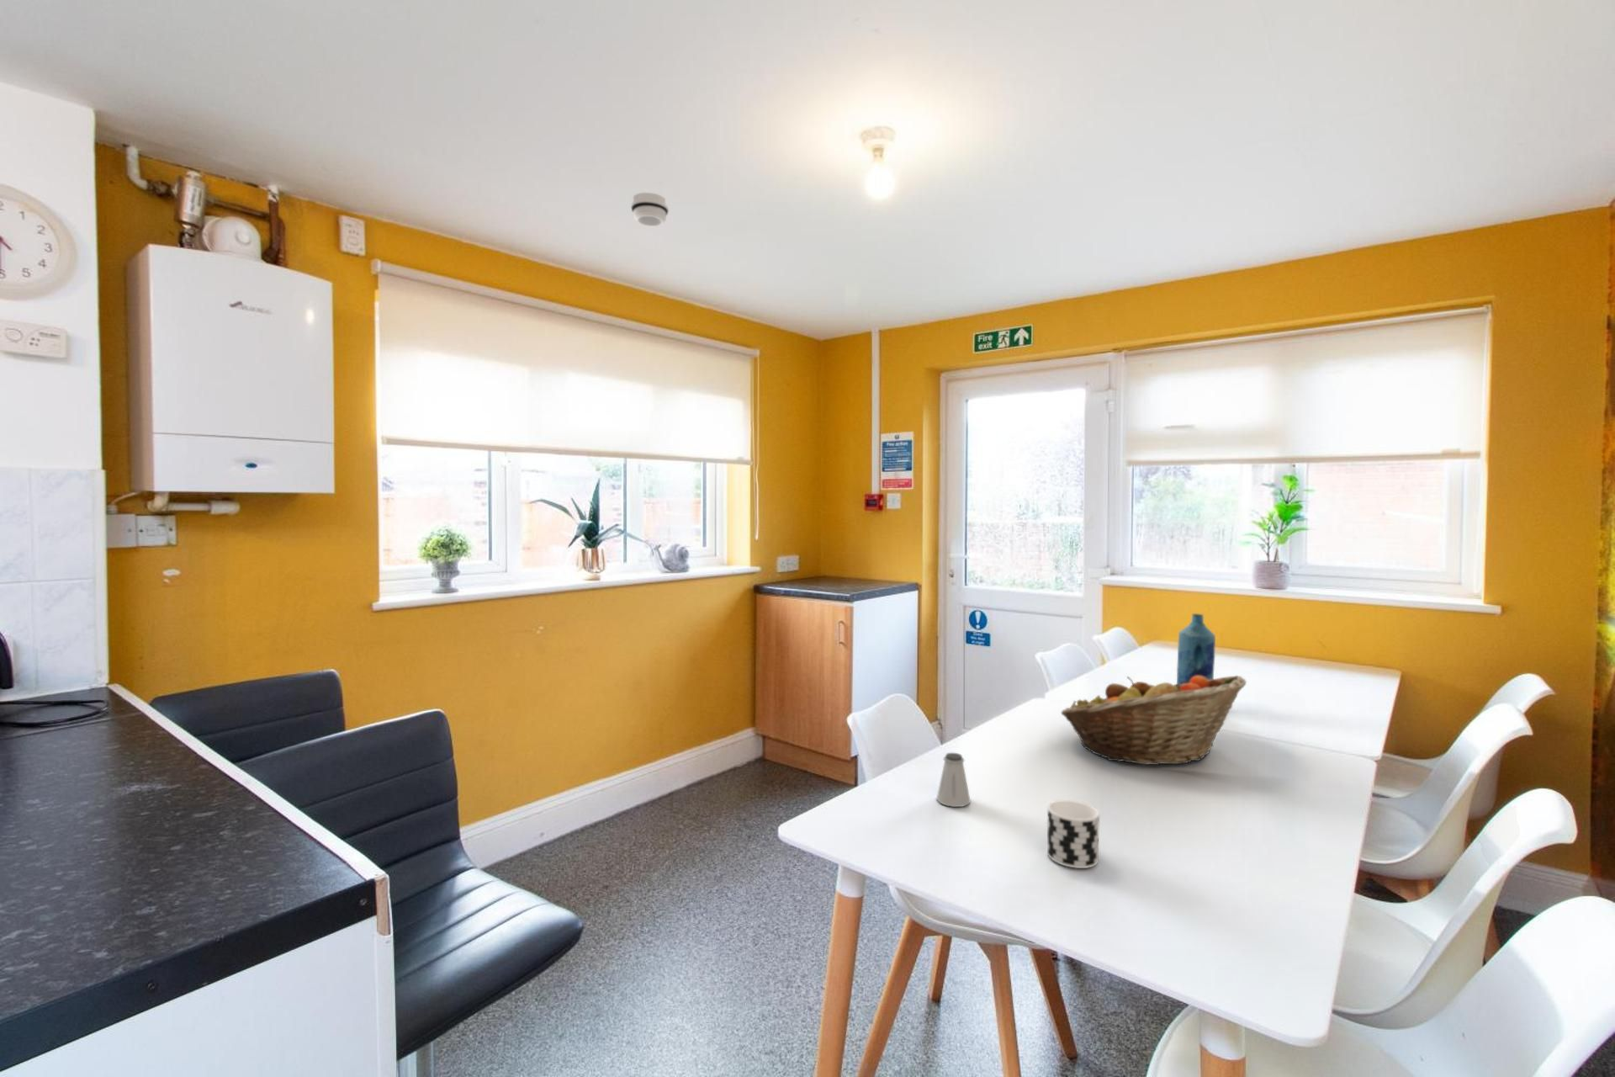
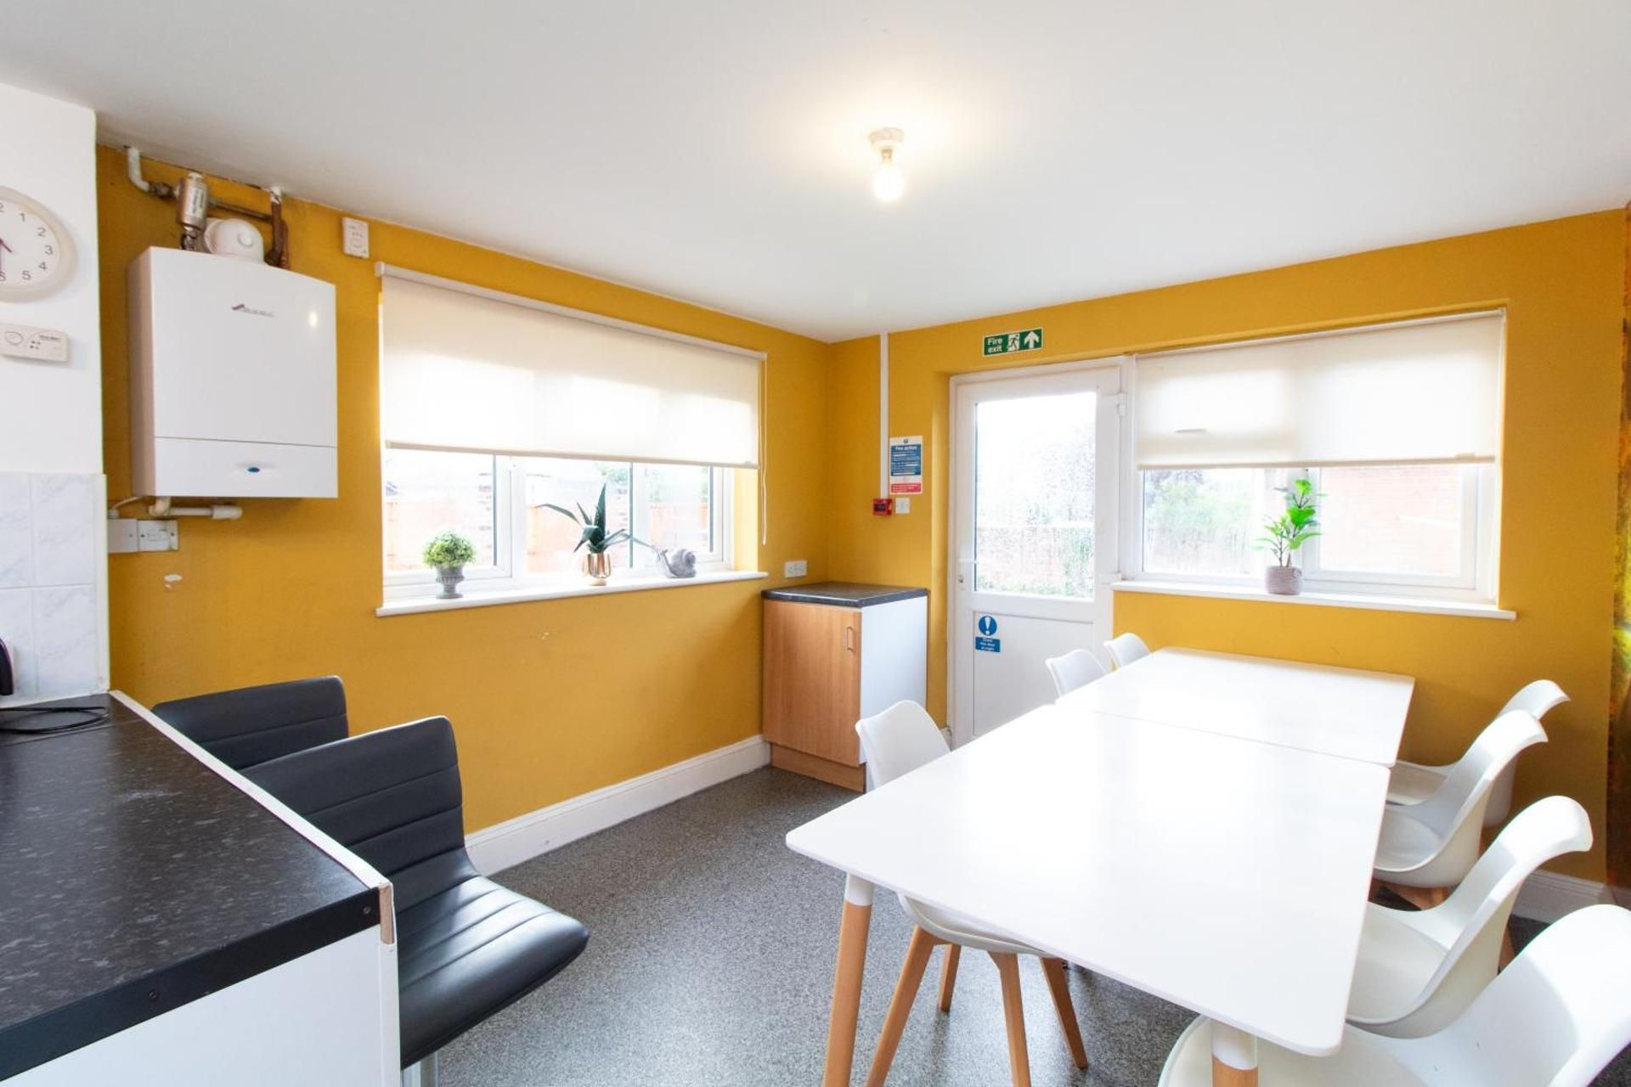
- fruit basket [1060,674,1247,766]
- bottle [1176,613,1216,685]
- smoke detector [630,192,669,227]
- cup [1047,799,1101,869]
- saltshaker [936,752,972,808]
